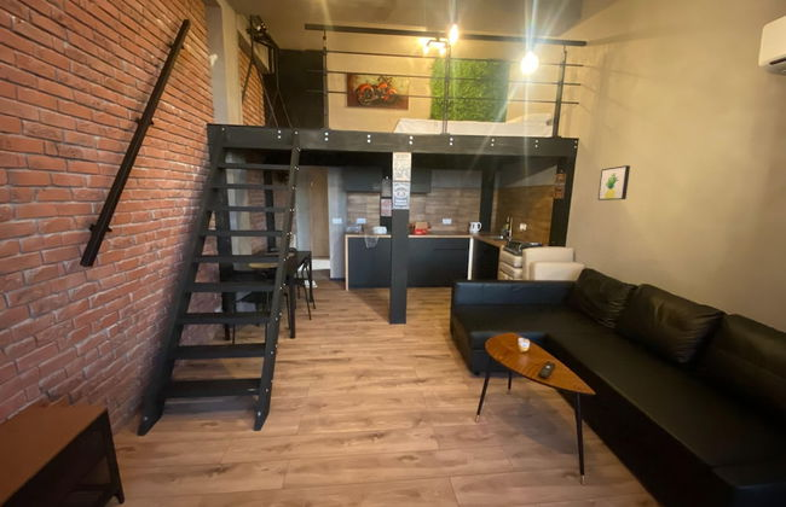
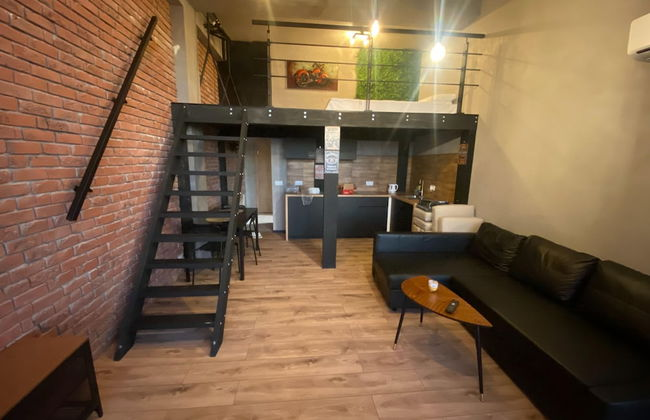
- wall art [597,164,631,202]
